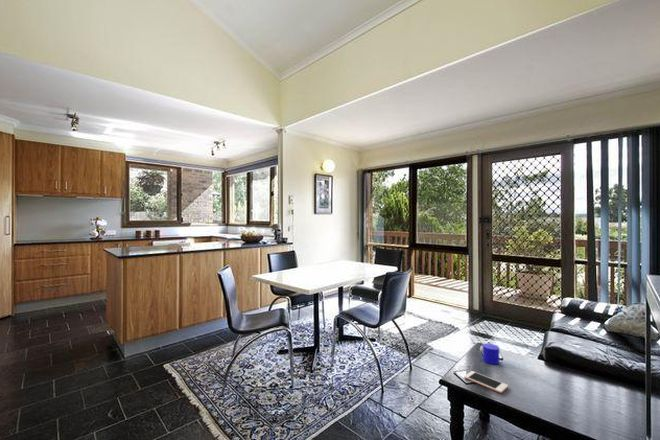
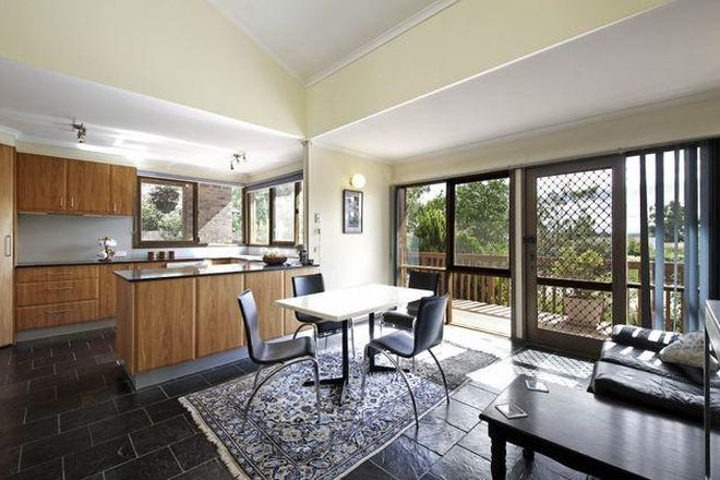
- cup [479,342,500,365]
- cell phone [463,370,509,394]
